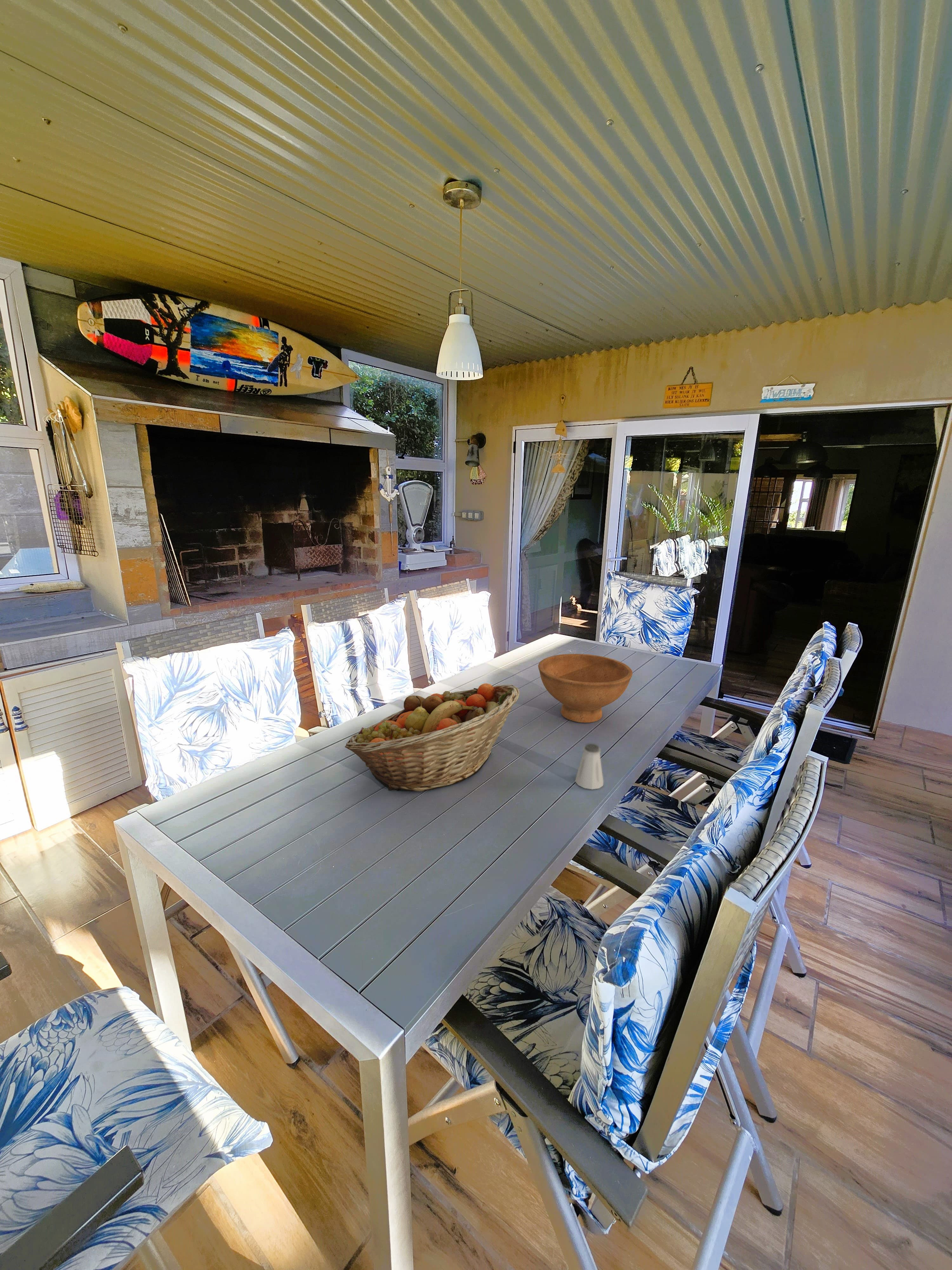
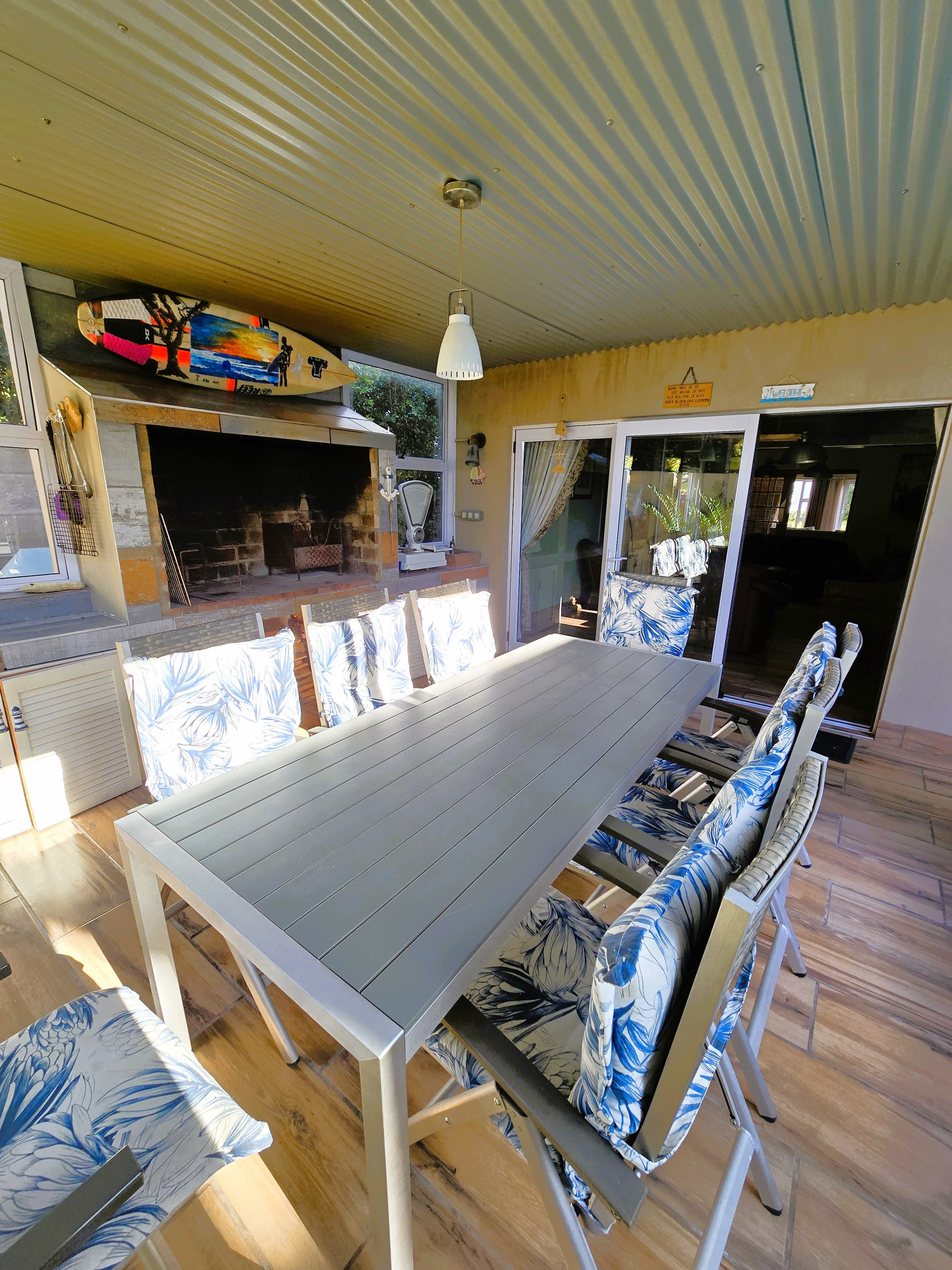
- bowl [538,653,633,723]
- saltshaker [575,743,604,790]
- fruit basket [344,683,520,792]
